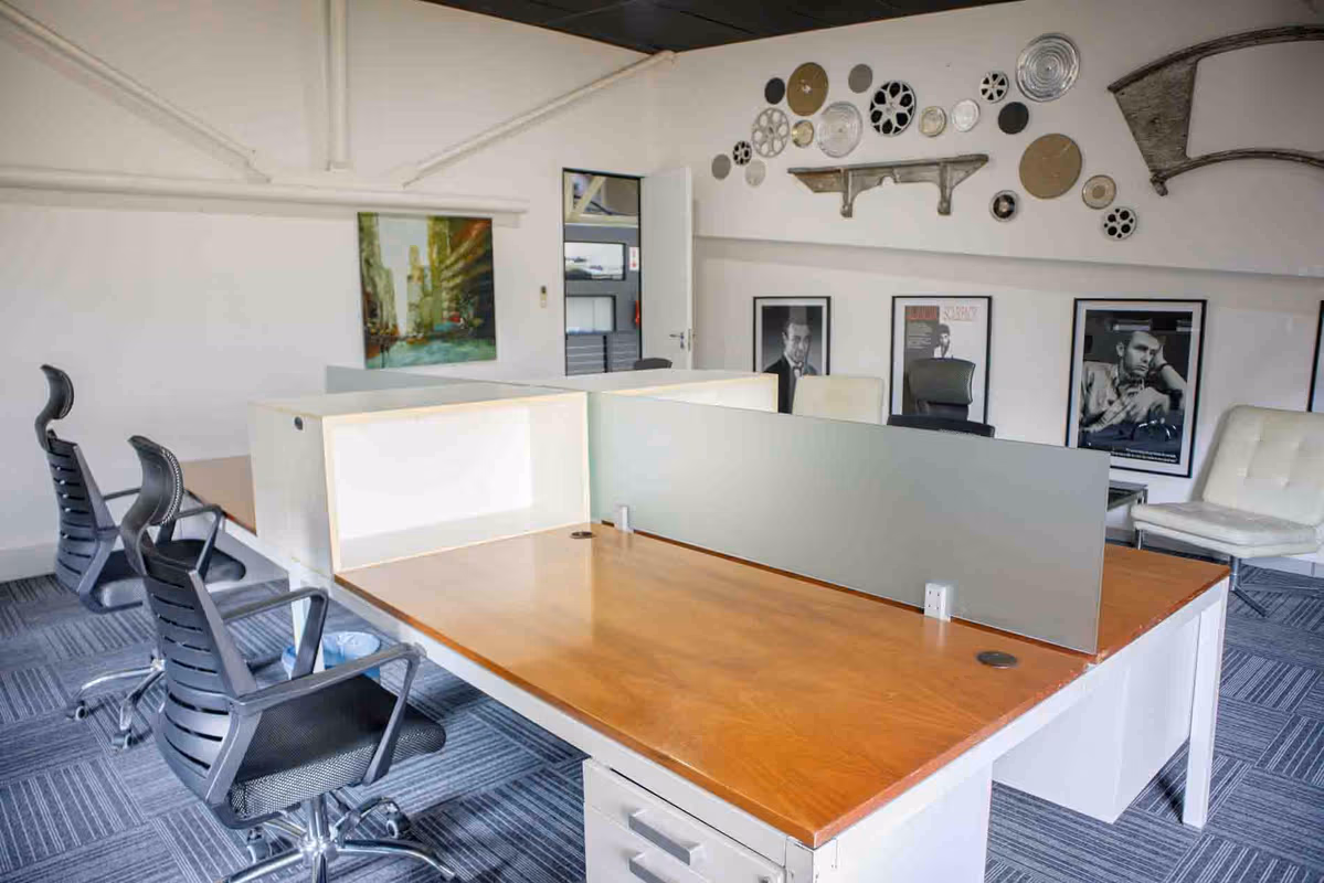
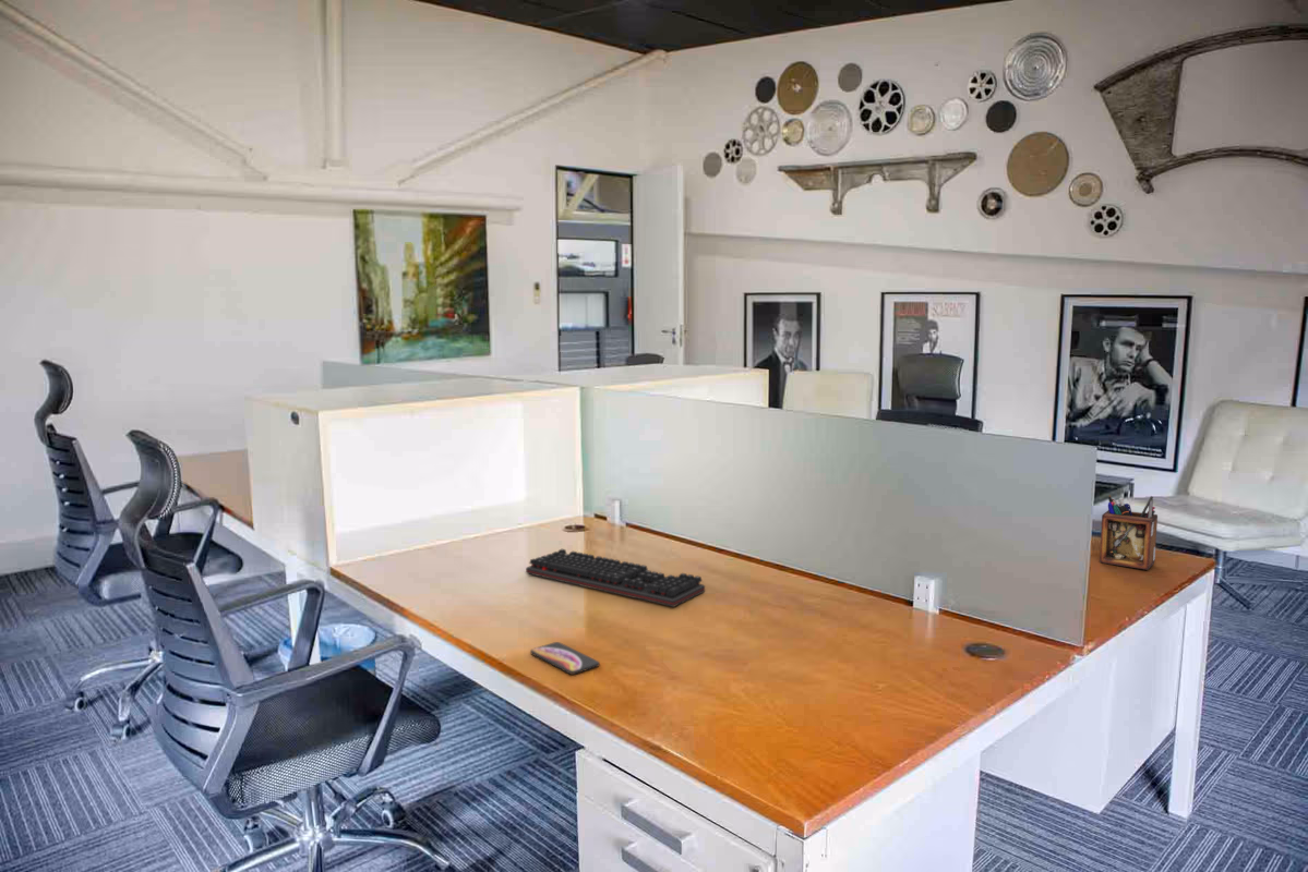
+ keyboard [525,548,706,608]
+ desk organizer [1099,493,1159,571]
+ smartphone [529,641,601,676]
